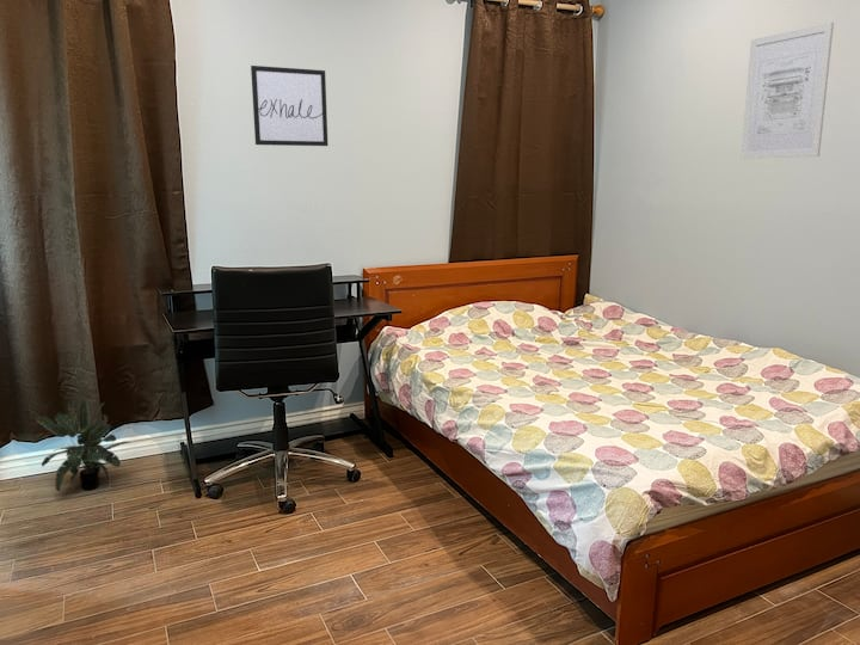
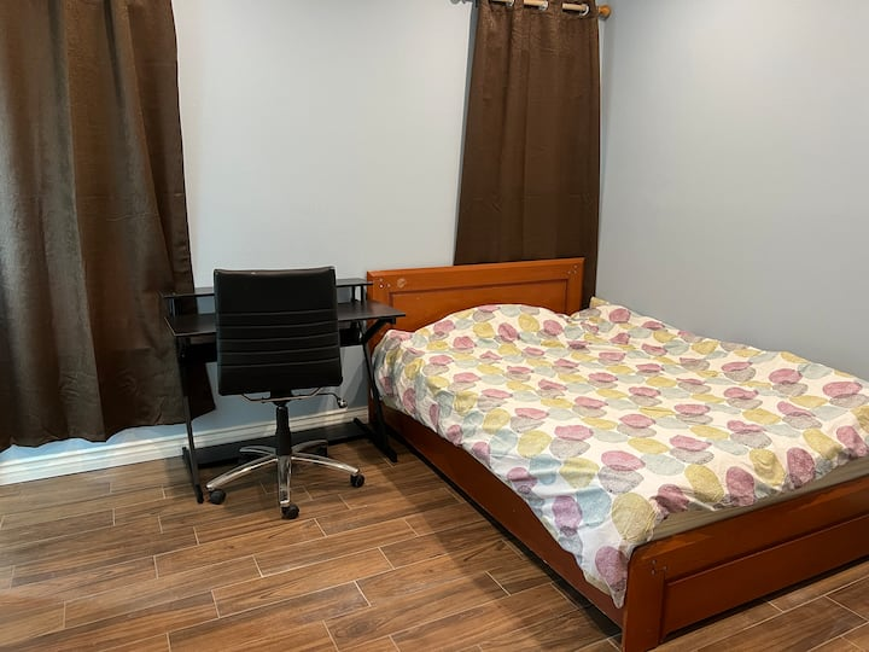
- wall art [739,22,835,160]
- wall art [250,64,330,147]
- potted plant [33,397,130,492]
